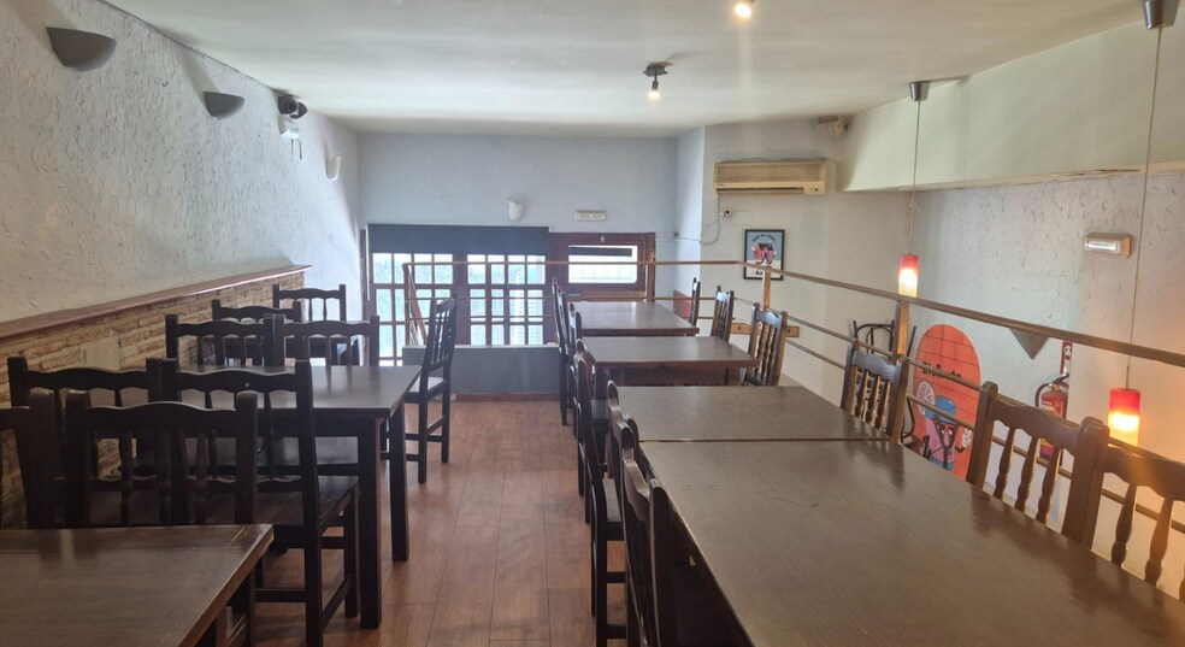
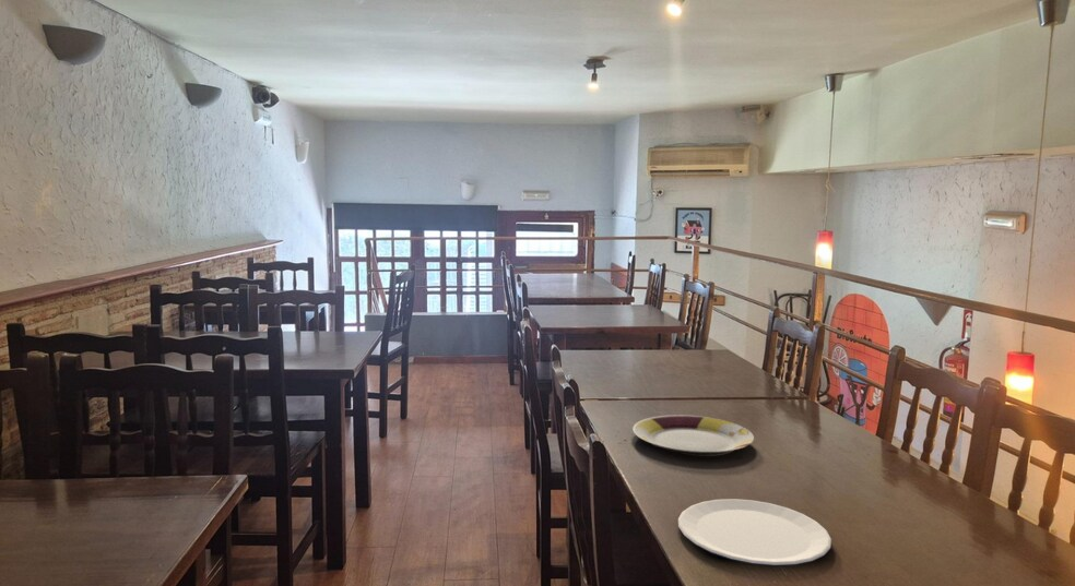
+ plate [631,414,755,457]
+ plate [677,498,832,567]
